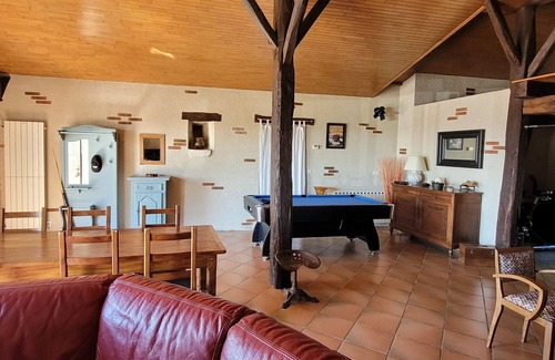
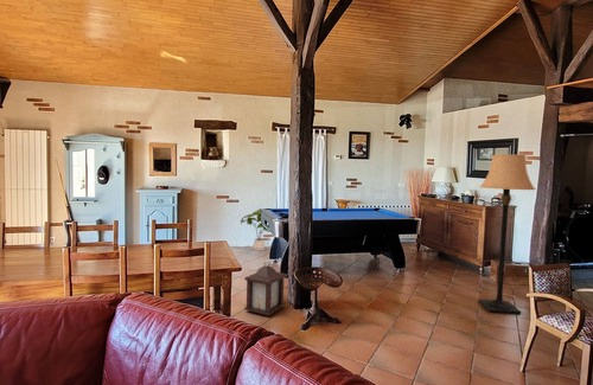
+ lantern [243,259,287,316]
+ lamp [478,153,537,315]
+ house plant [240,207,270,252]
